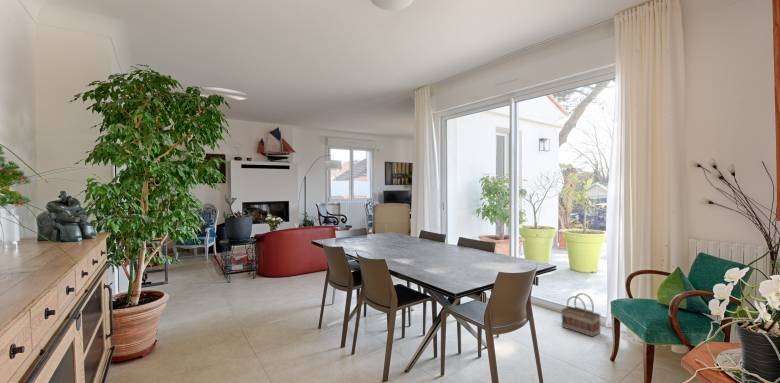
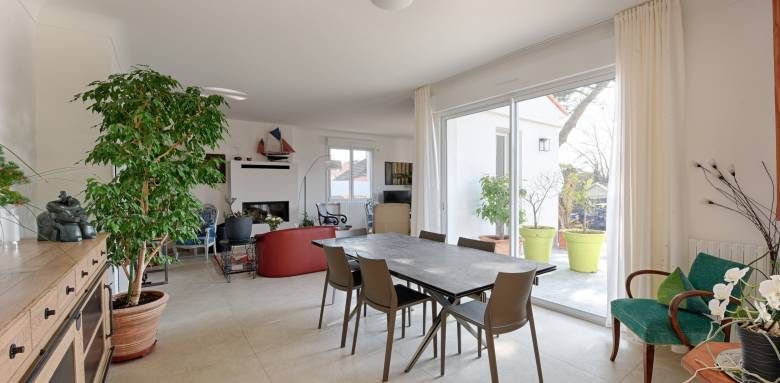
- basket [560,292,602,338]
